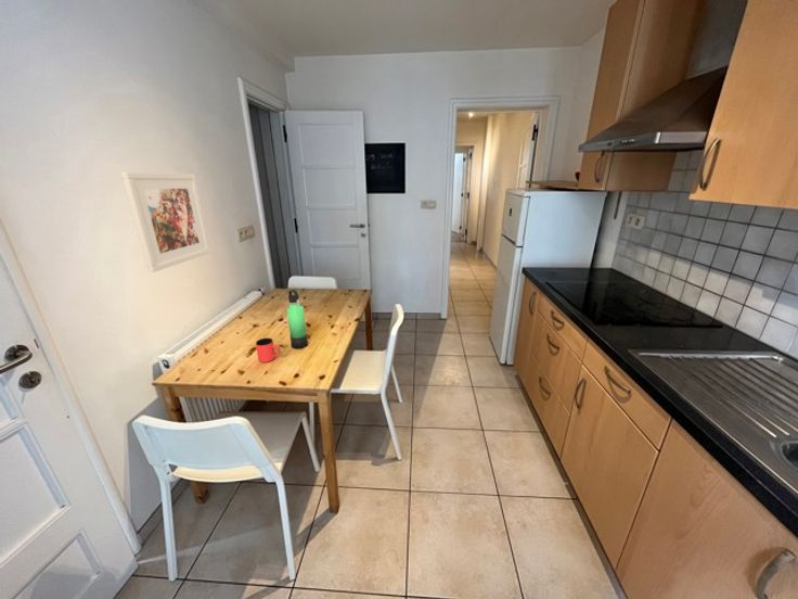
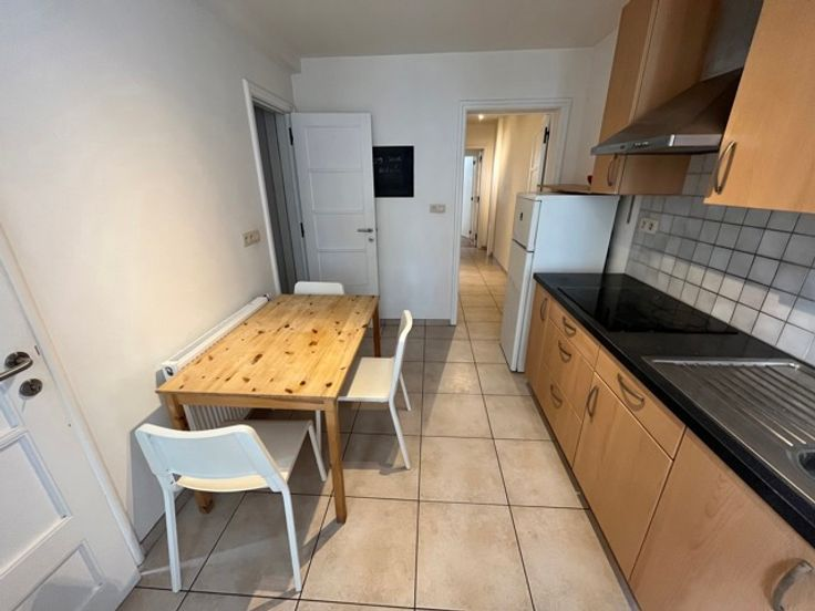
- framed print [119,170,211,273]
- thermos bottle [286,289,309,351]
- cup [255,336,282,364]
